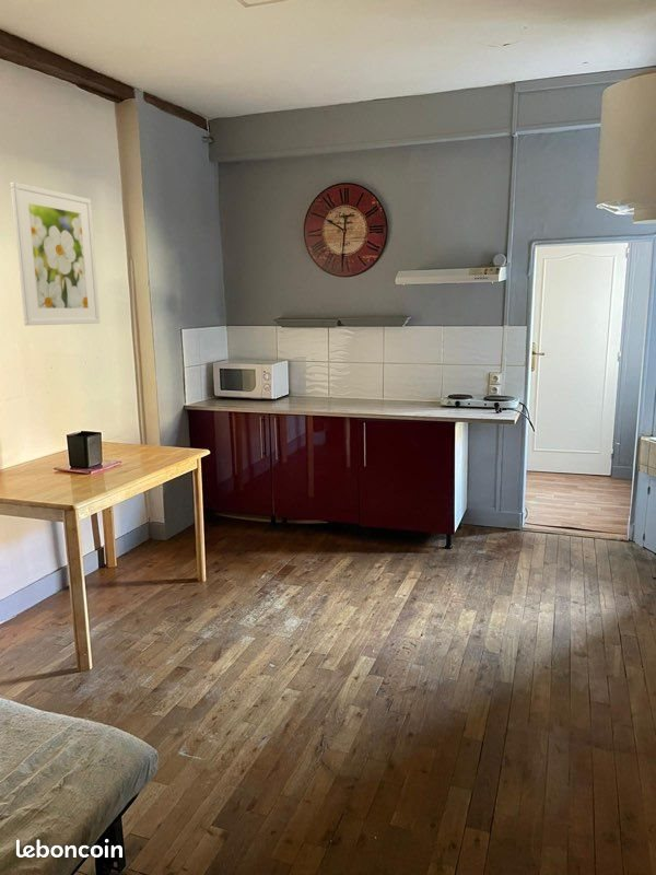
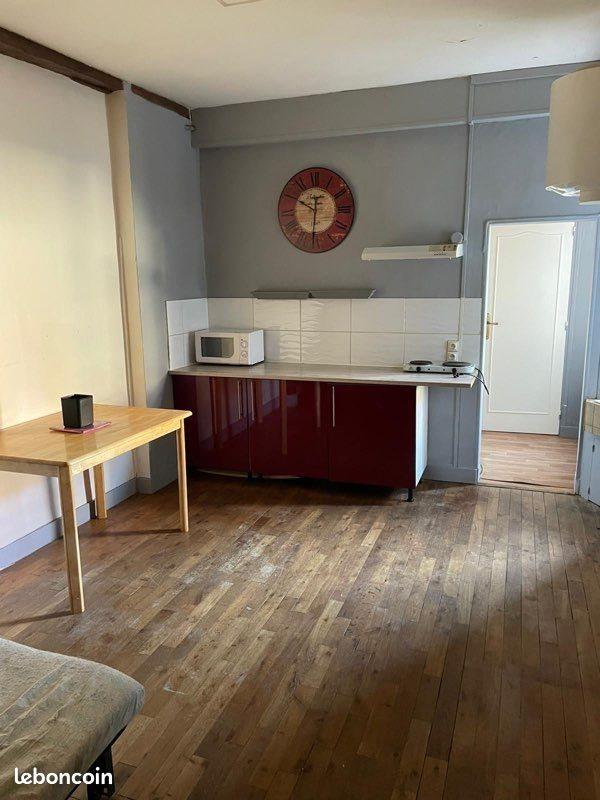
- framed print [10,182,102,326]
